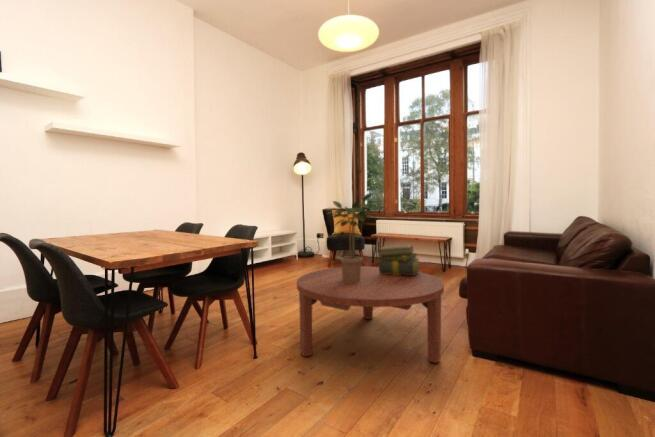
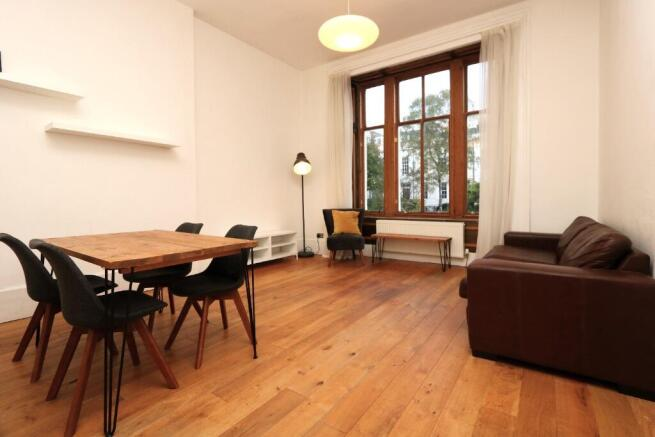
- coffee table [296,266,445,364]
- potted plant [324,192,383,283]
- stack of books [377,244,421,275]
